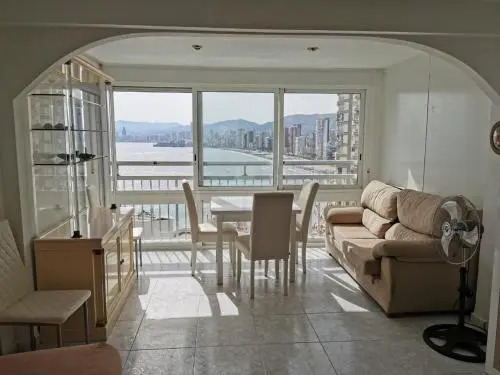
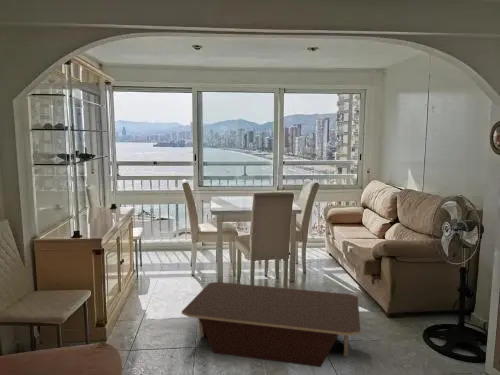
+ coffee table [181,281,361,368]
